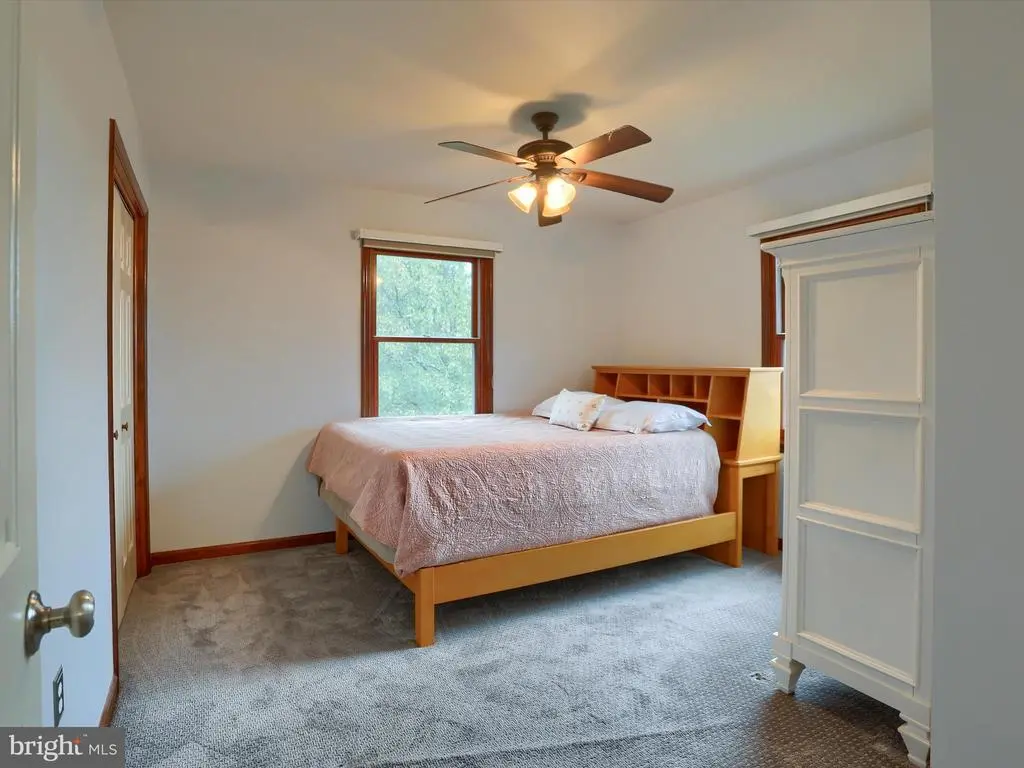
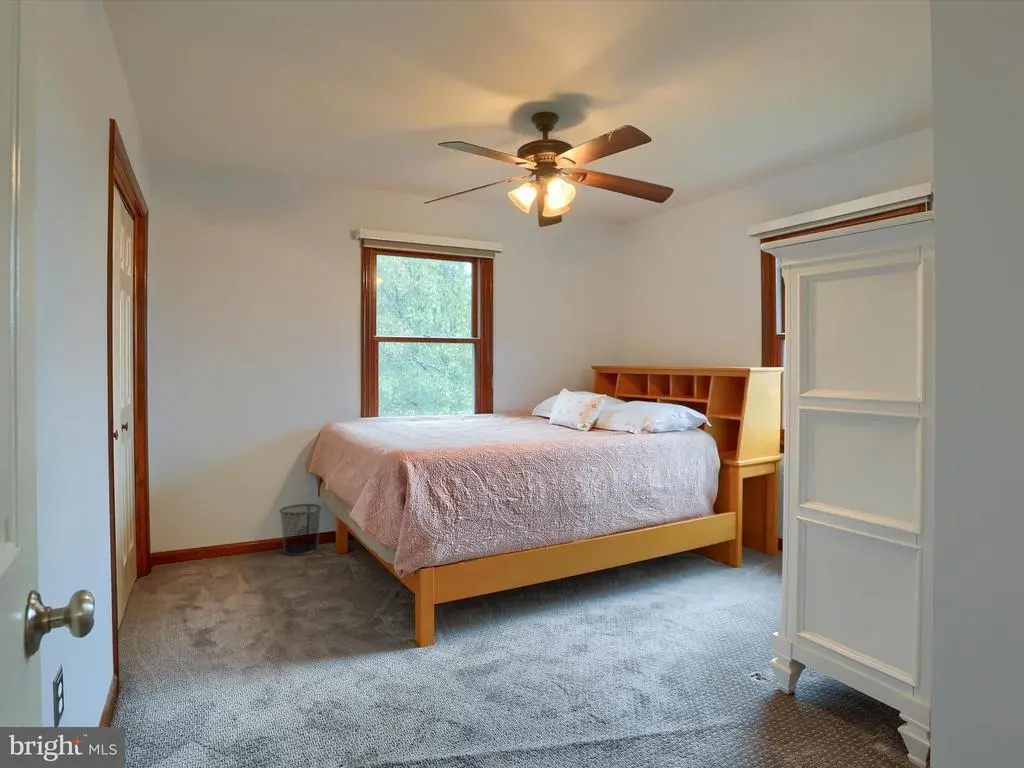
+ waste bin [278,503,323,556]
